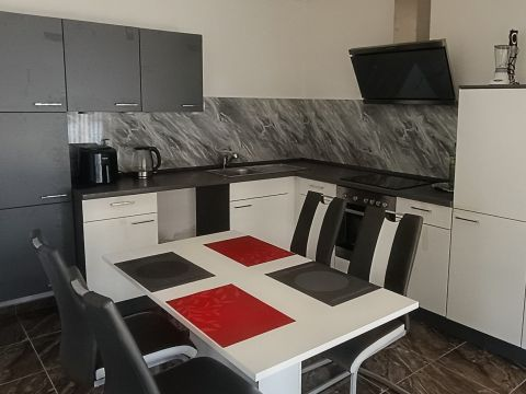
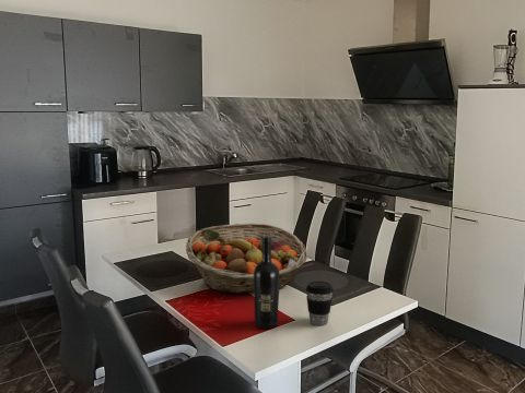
+ fruit basket [185,223,308,295]
+ wine bottle [253,236,280,330]
+ coffee cup [305,281,335,326]
